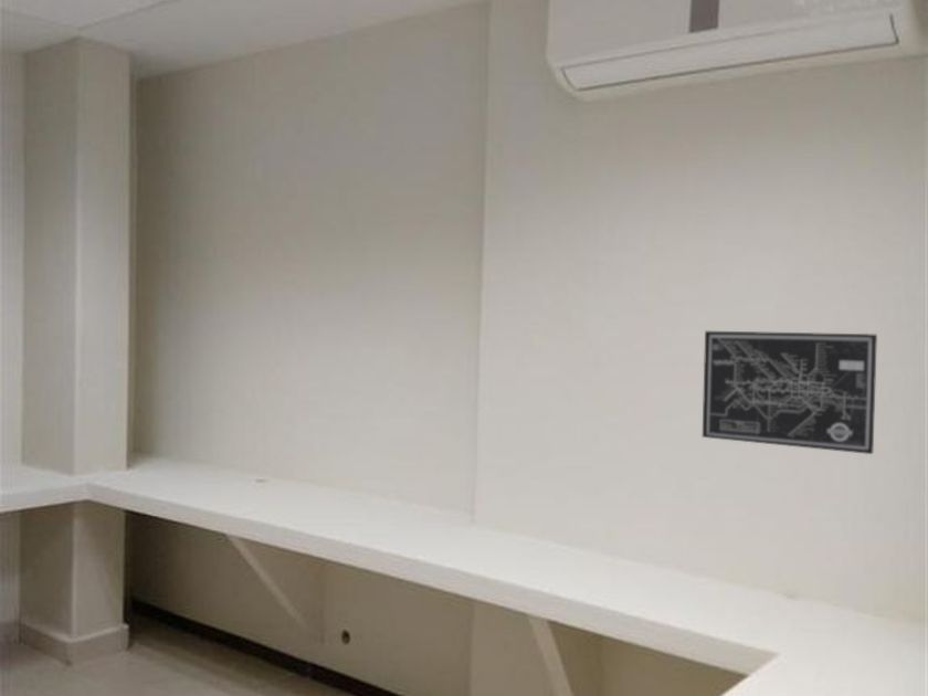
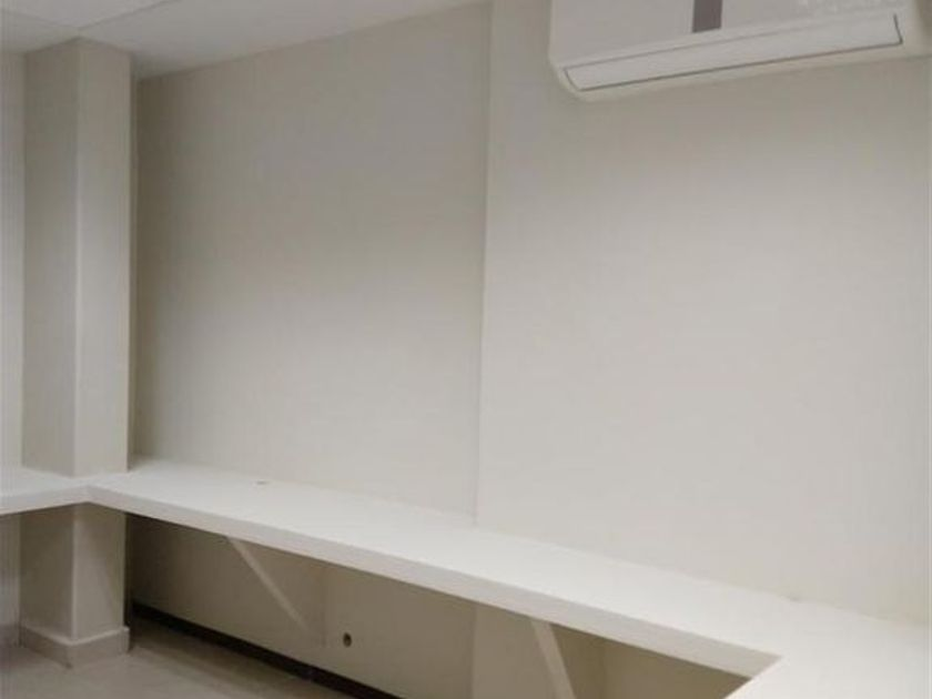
- wall art [702,330,878,455]
